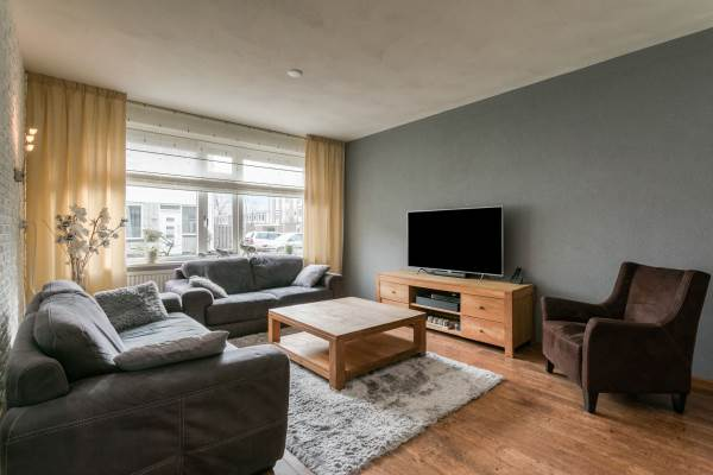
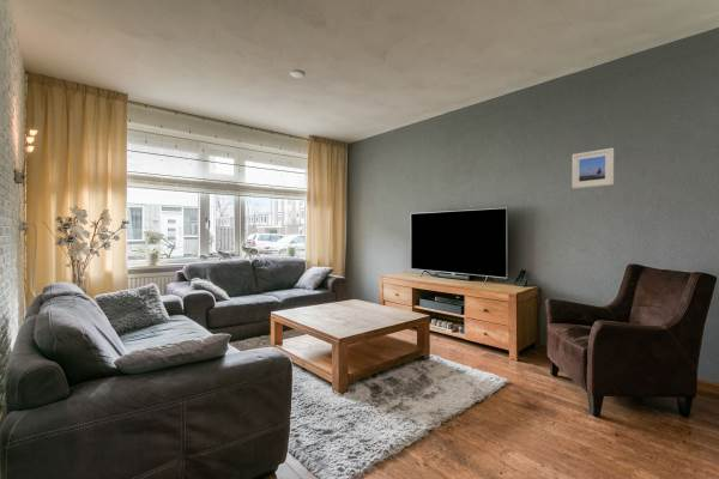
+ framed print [570,147,615,189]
